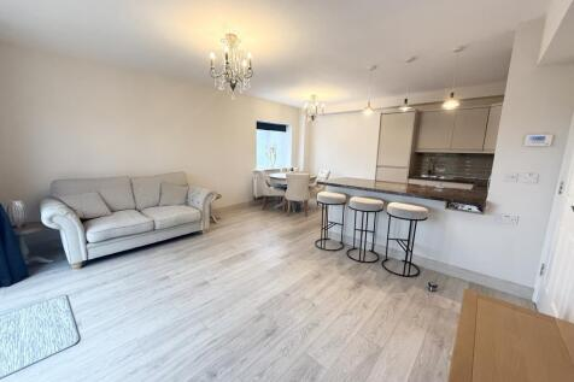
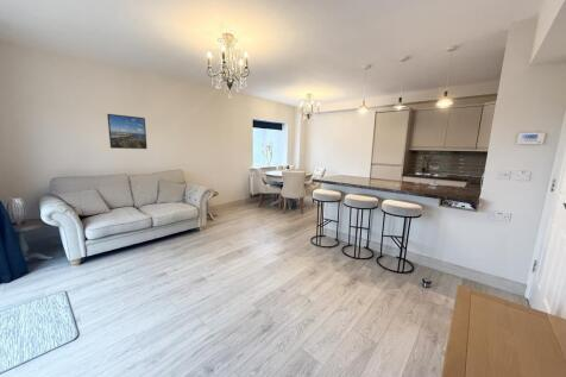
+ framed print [106,113,149,150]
